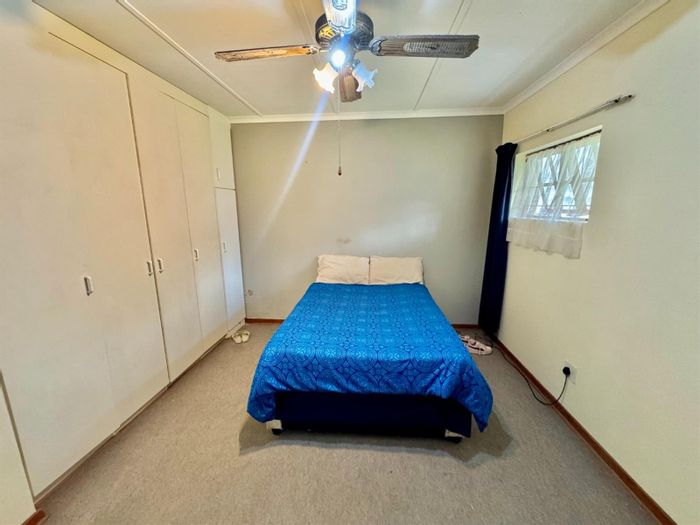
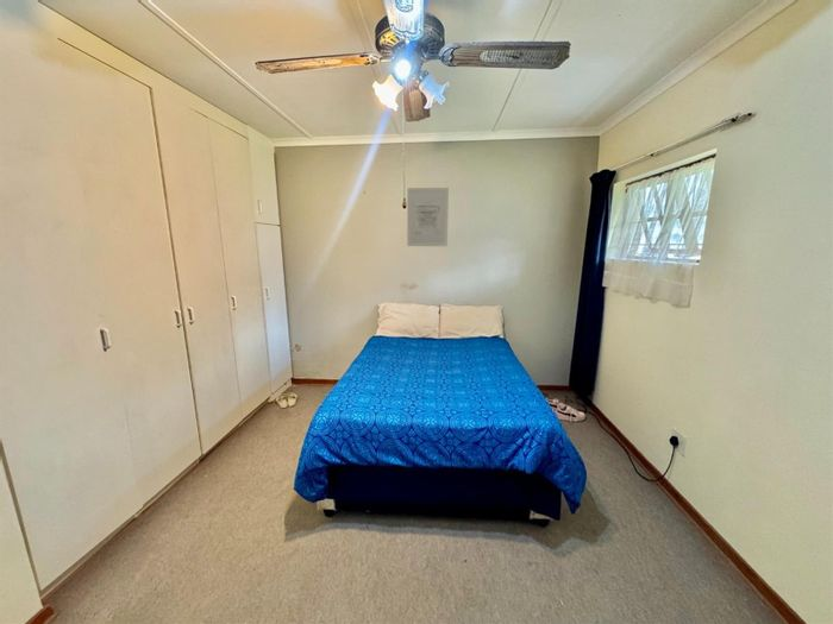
+ wall art [406,187,450,247]
